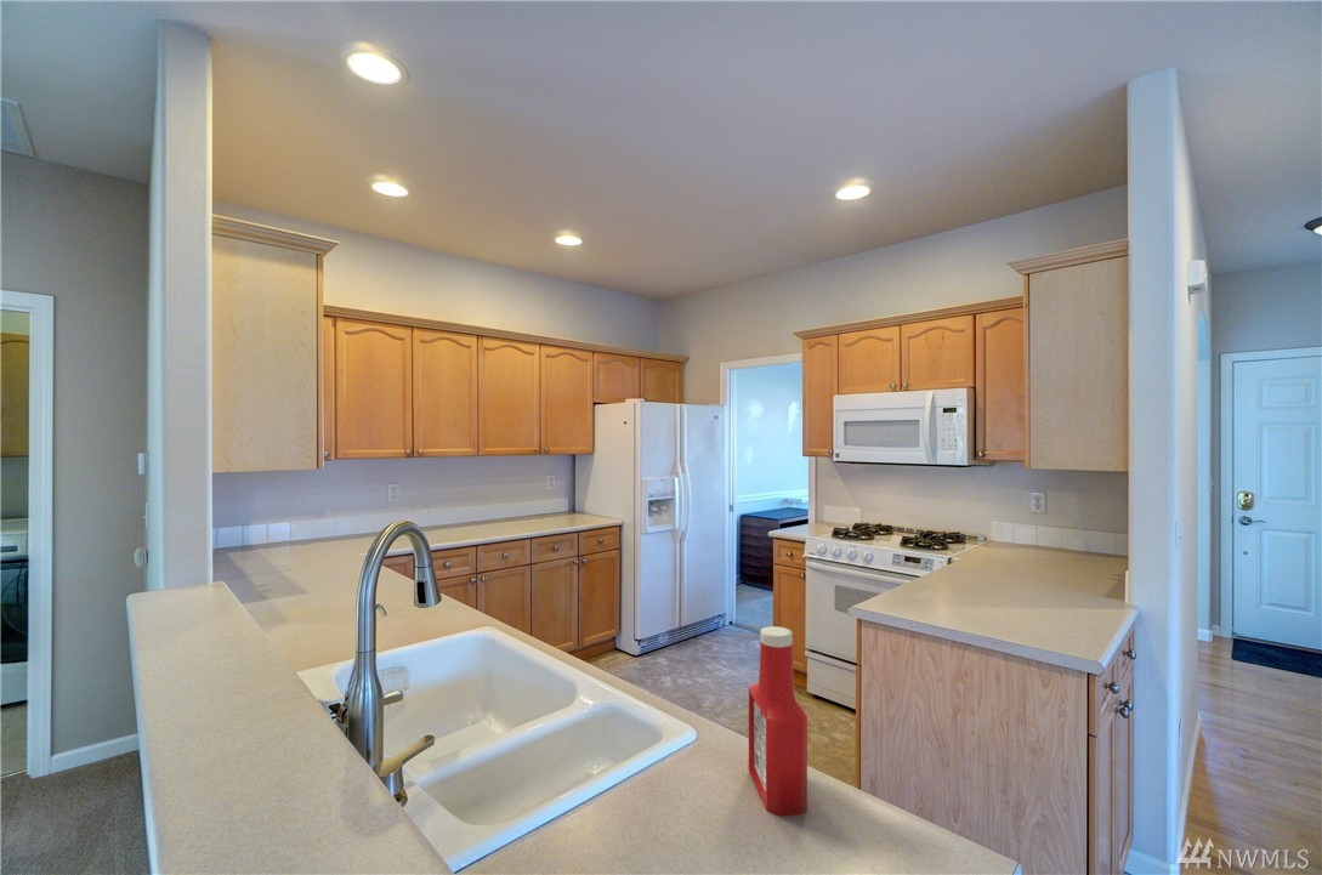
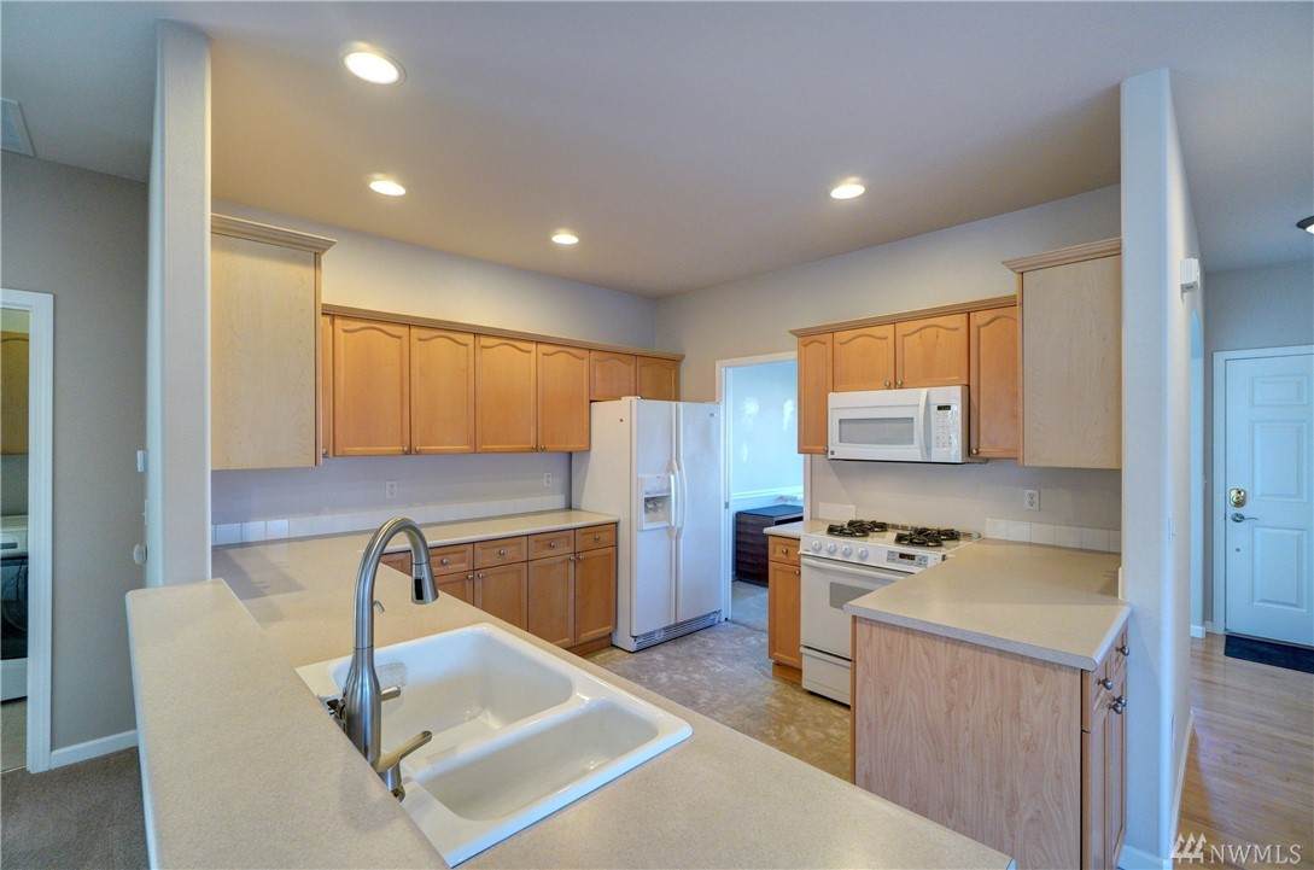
- soap bottle [748,625,808,817]
